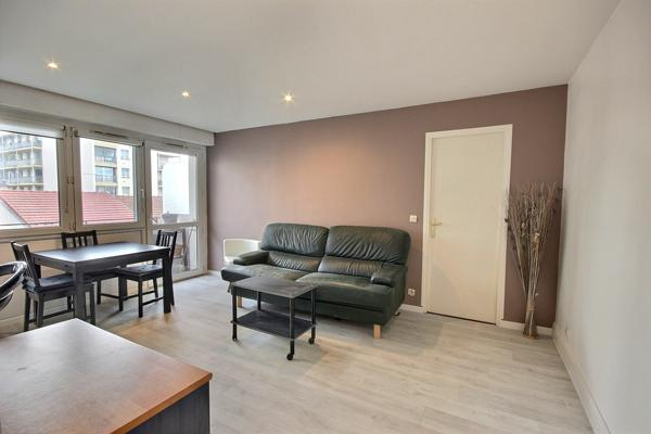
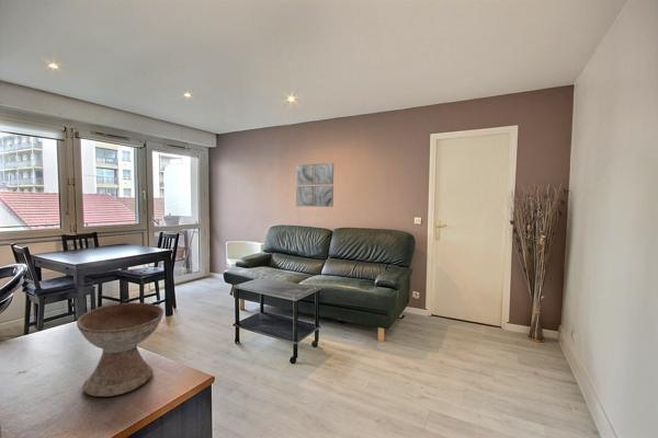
+ ceramic bowl [76,301,166,397]
+ wall art [295,162,334,208]
